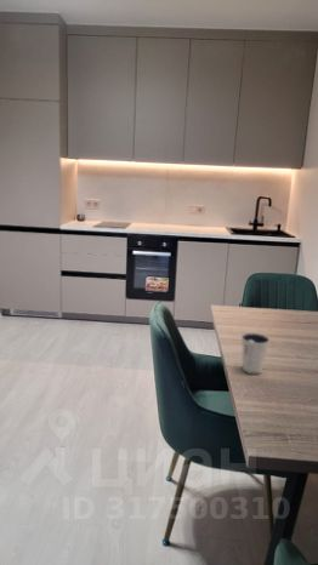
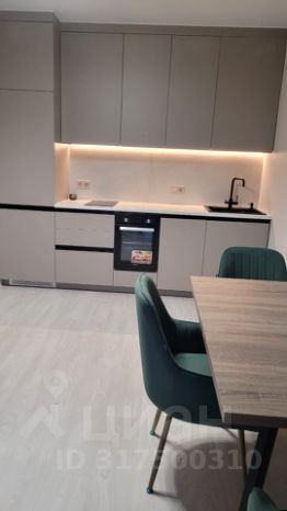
- dixie cup [240,332,271,375]
